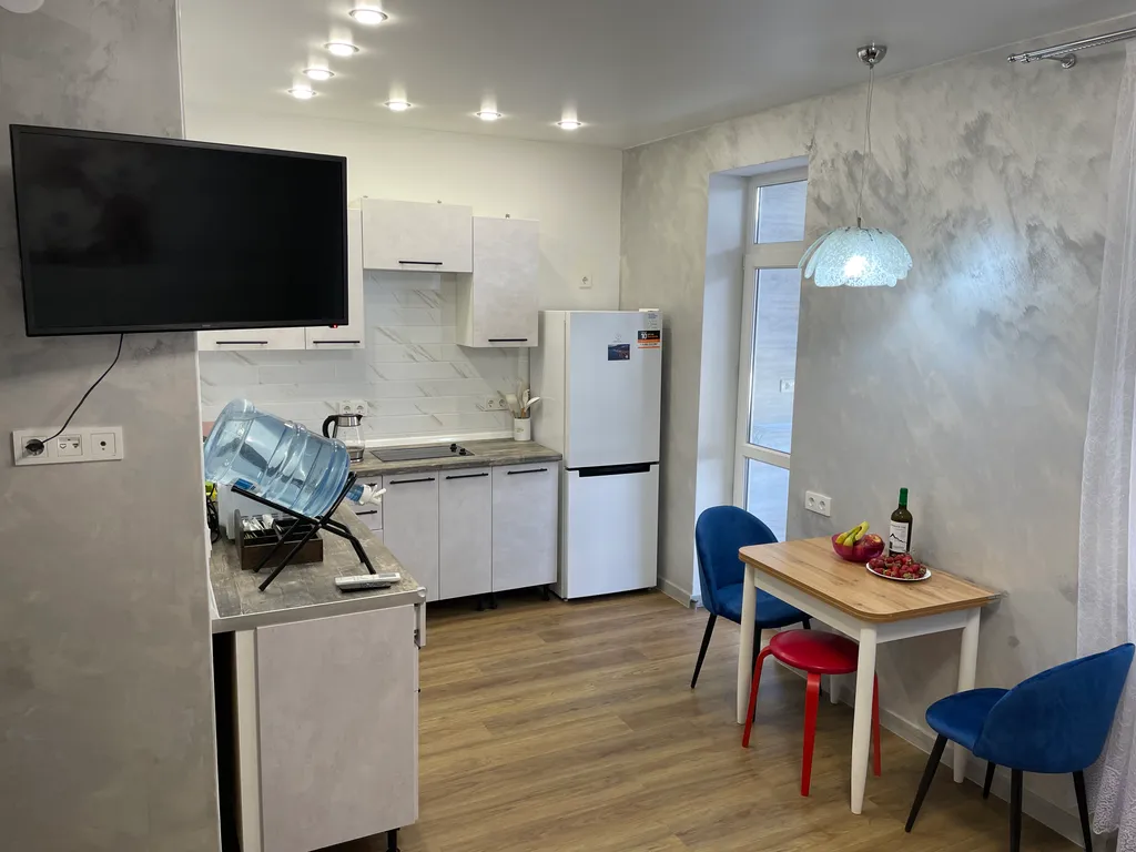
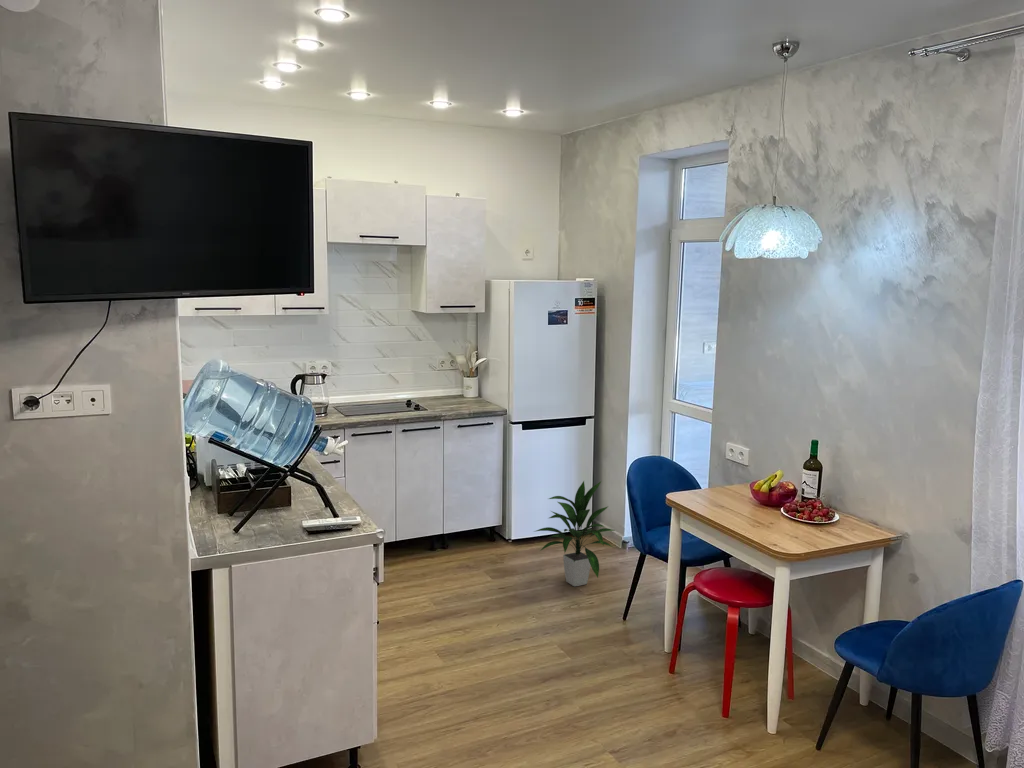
+ indoor plant [532,480,616,587]
